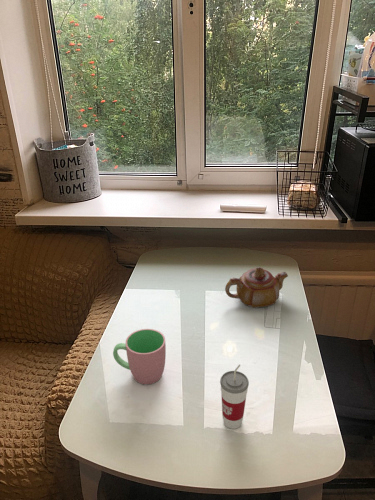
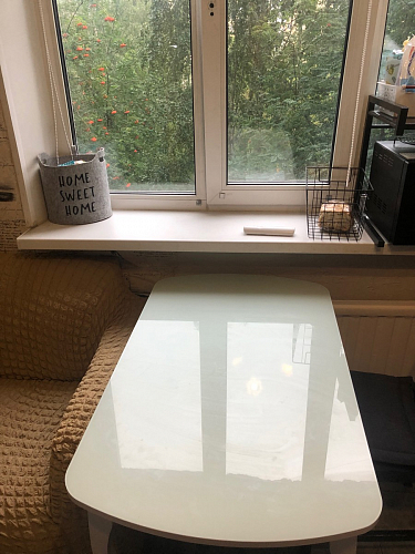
- teapot [224,266,289,309]
- cup [112,328,167,386]
- cup [219,363,250,430]
